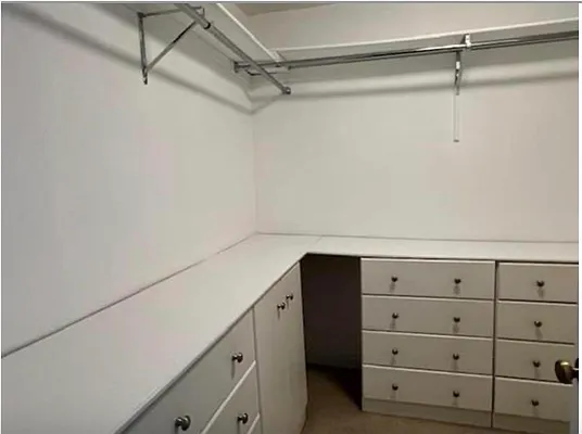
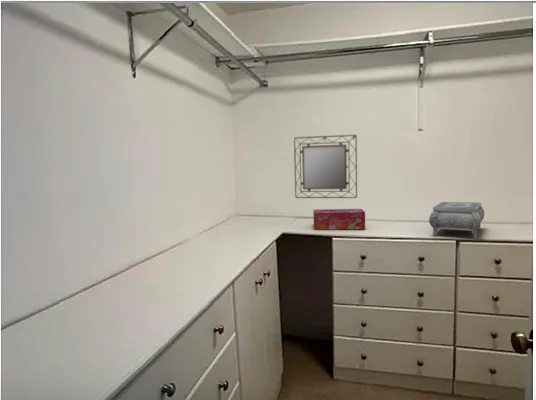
+ home mirror [293,134,358,199]
+ jewelry box [428,201,485,239]
+ tissue box [312,208,366,231]
